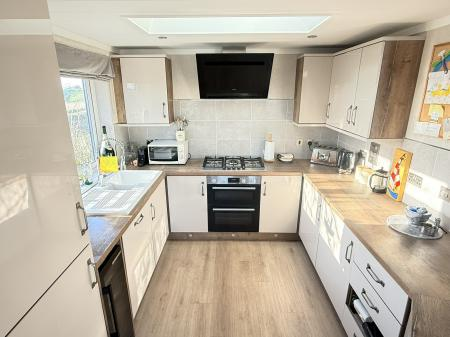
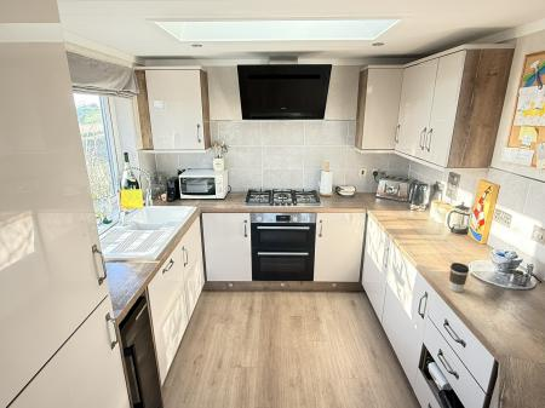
+ coffee cup [448,262,470,293]
